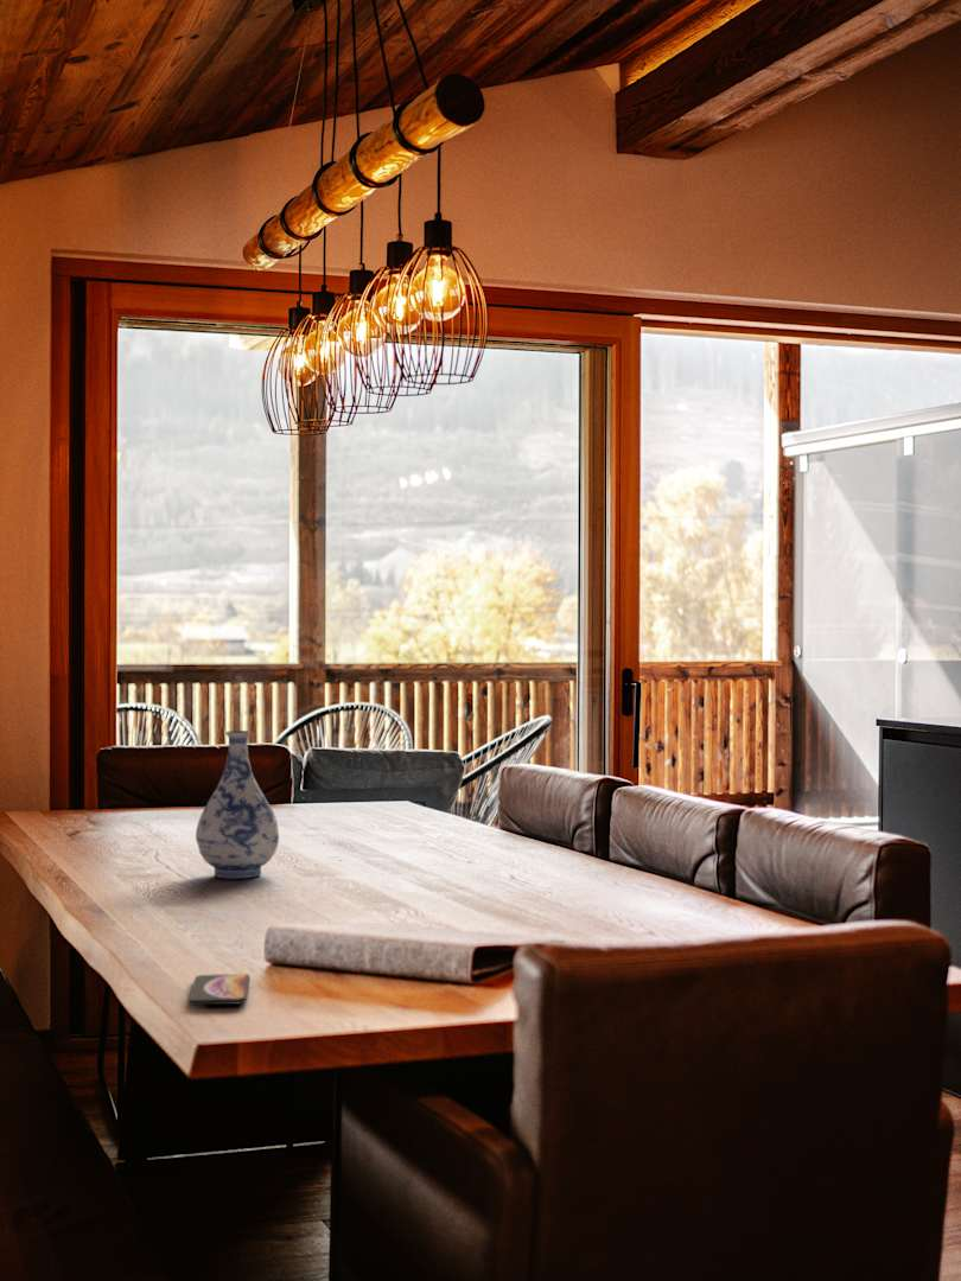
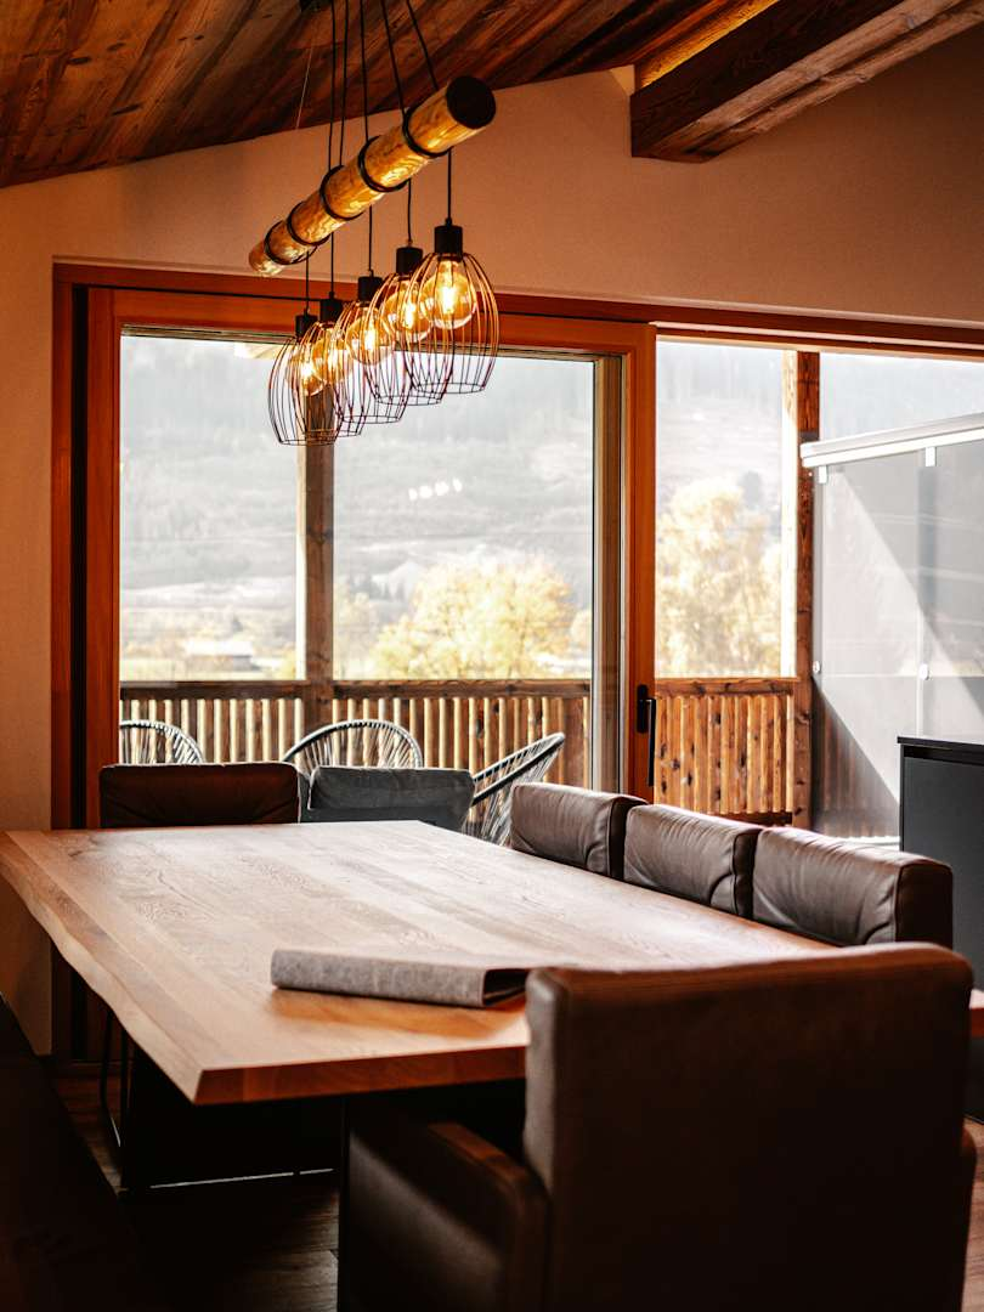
- smartphone [187,973,252,1007]
- vase [195,729,280,879]
